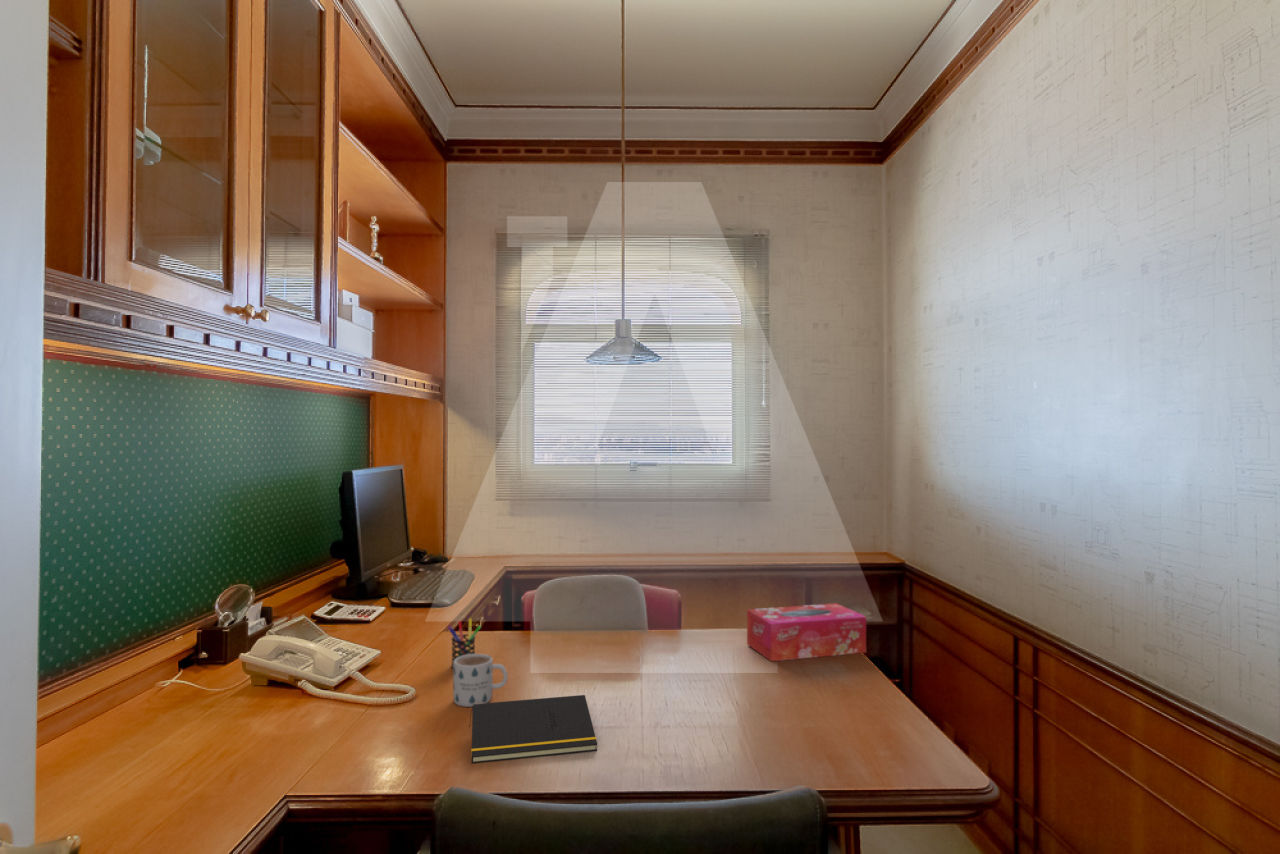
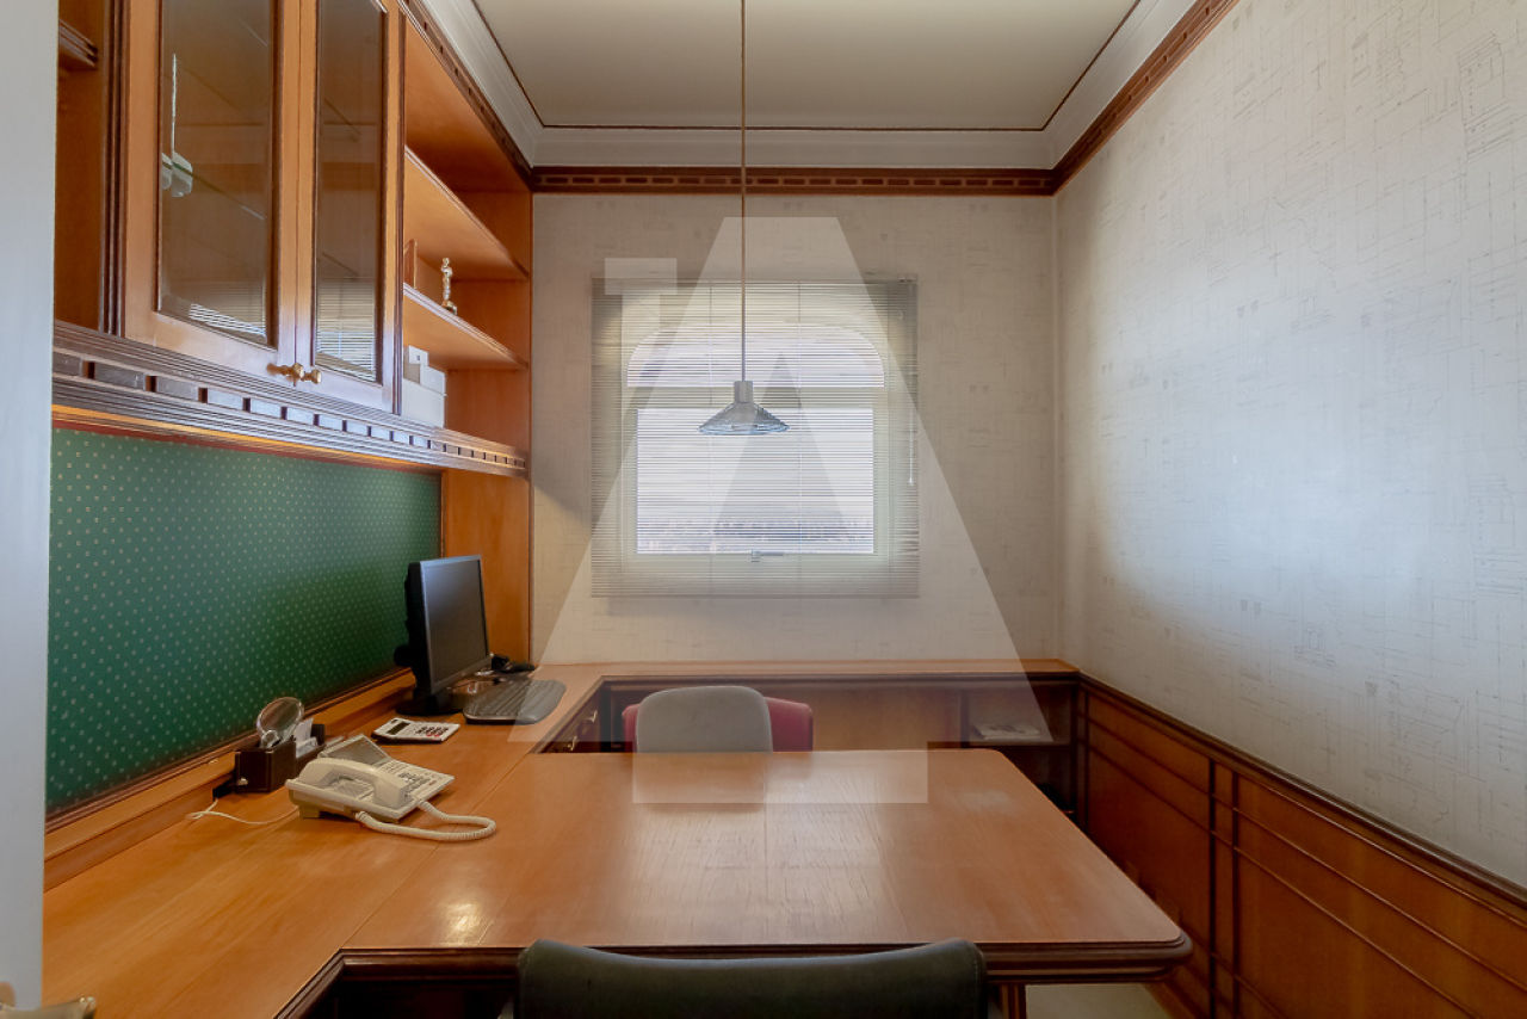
- pen holder [446,618,482,669]
- tissue box [746,602,867,662]
- notepad [468,694,598,764]
- mug [452,653,509,708]
